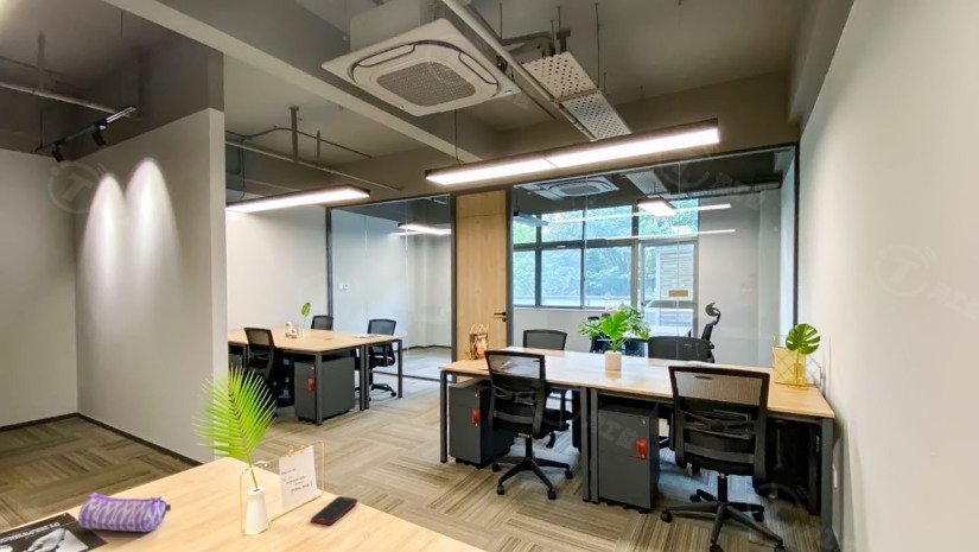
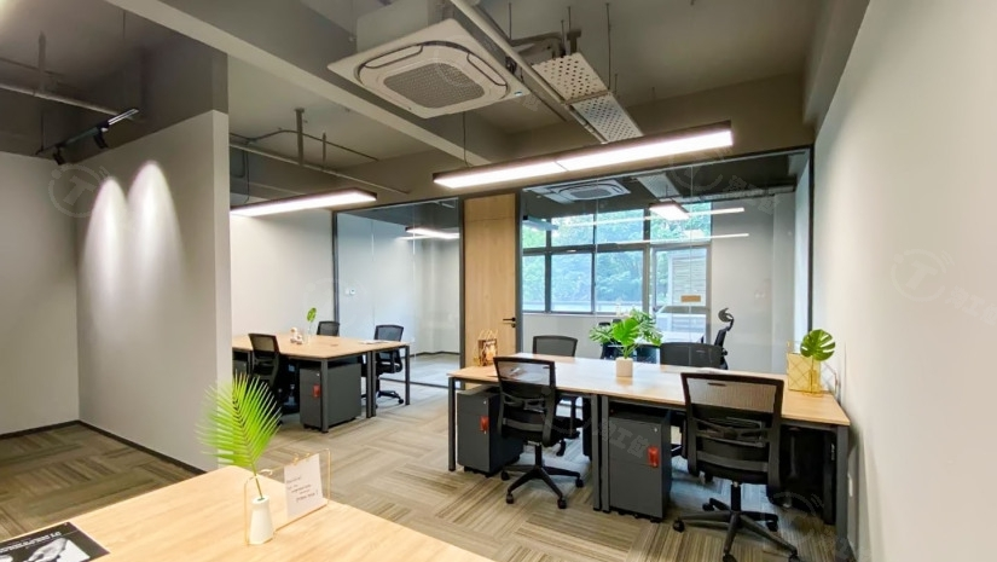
- cell phone [310,495,358,526]
- pencil case [77,491,172,533]
